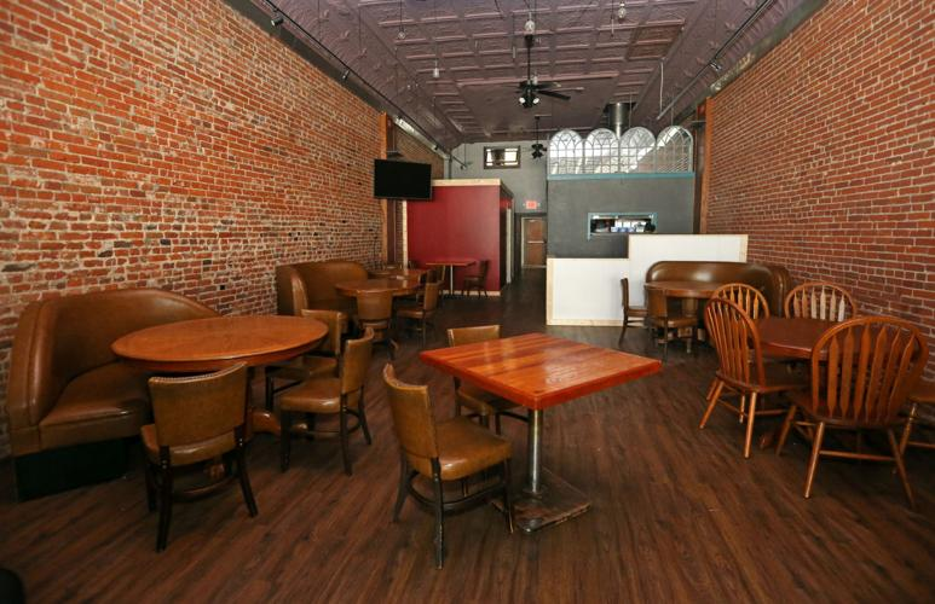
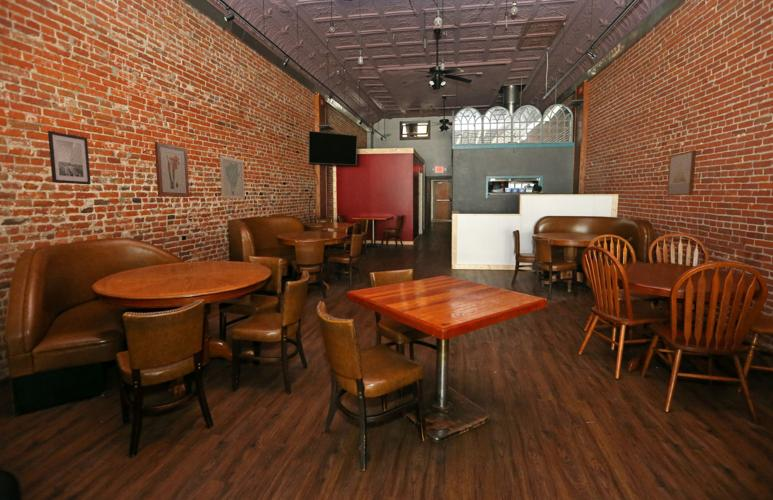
+ wall art [47,130,92,186]
+ wall art [219,154,246,200]
+ wall art [154,141,190,198]
+ wall art [666,149,697,197]
